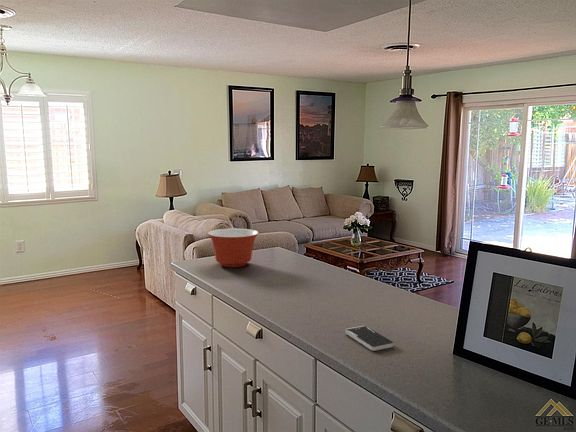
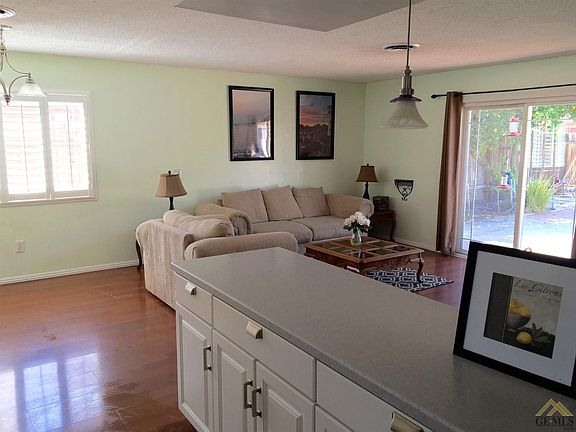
- mixing bowl [207,228,260,268]
- smartphone [345,325,394,352]
